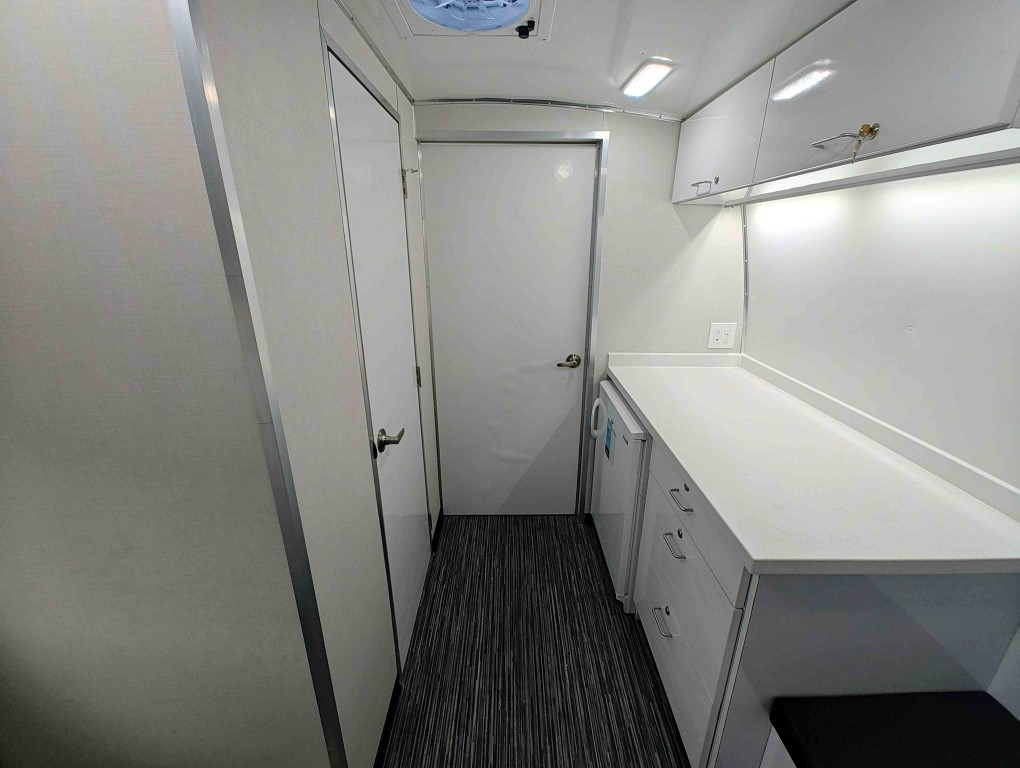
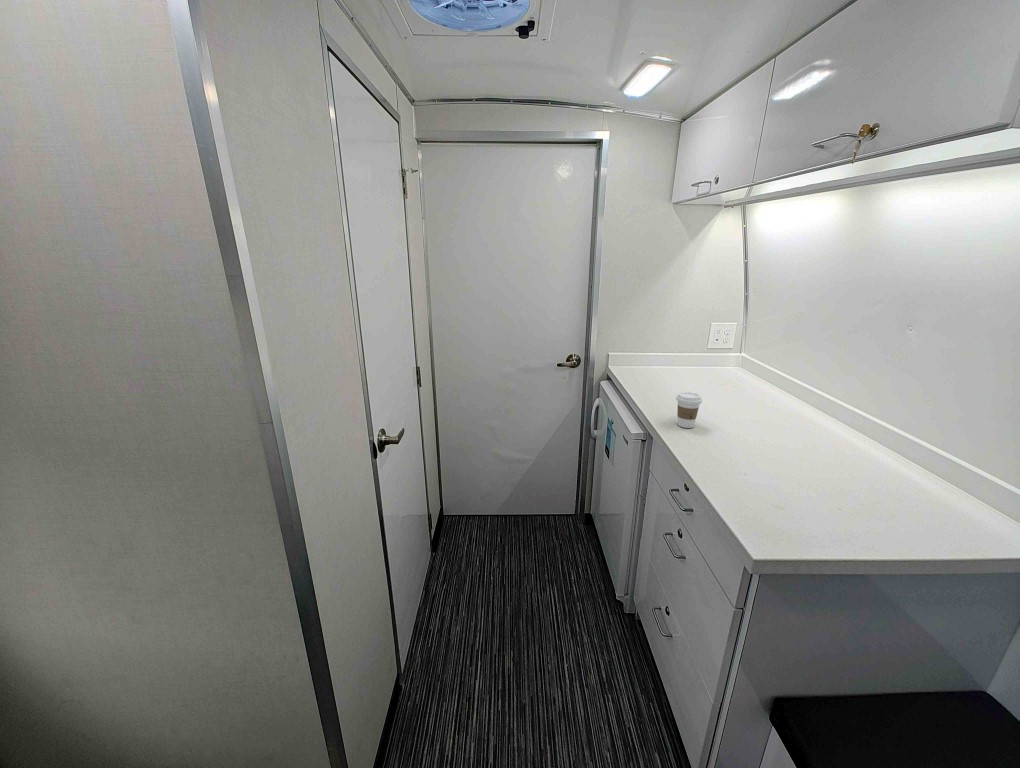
+ coffee cup [675,391,703,429]
